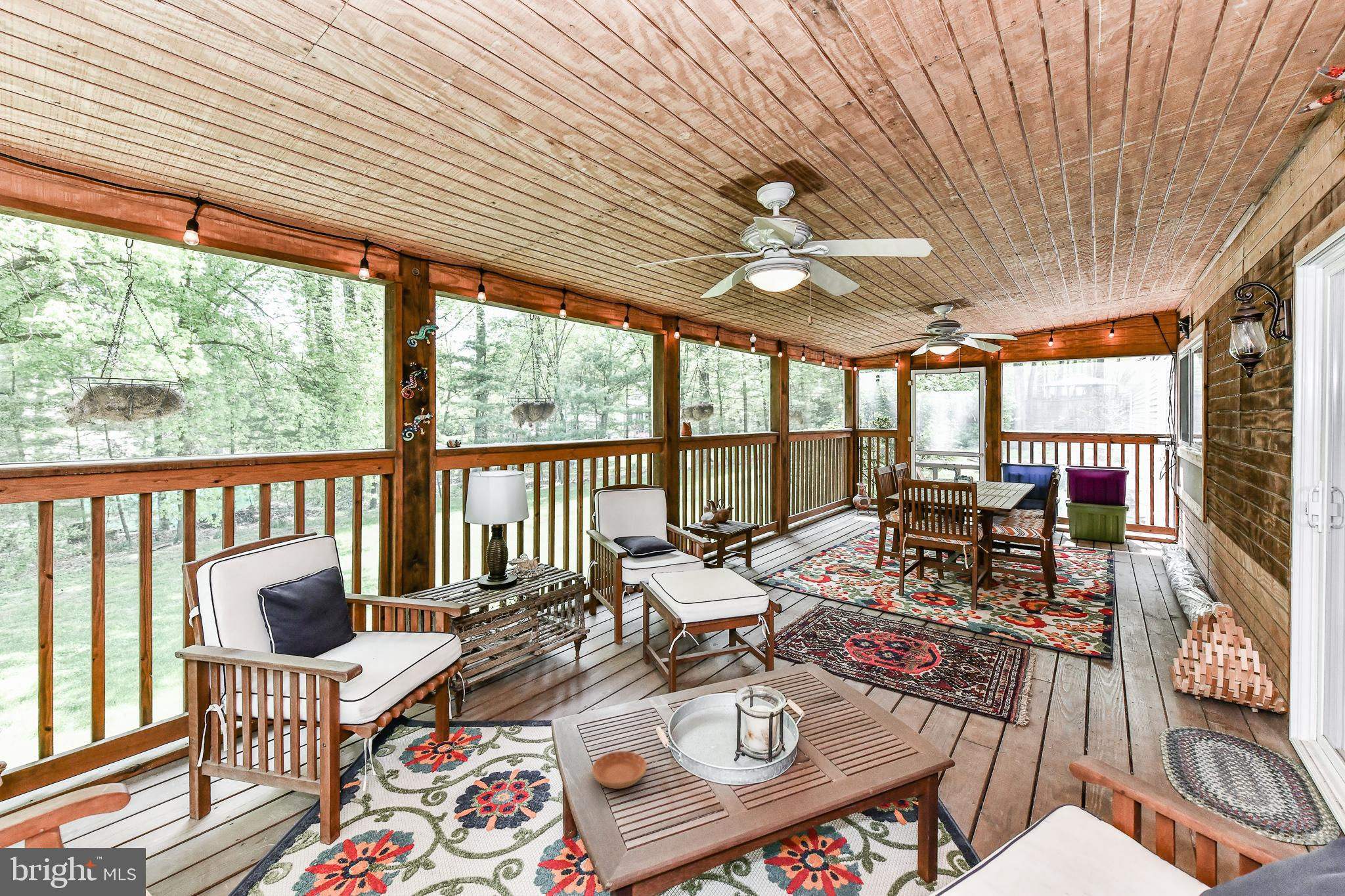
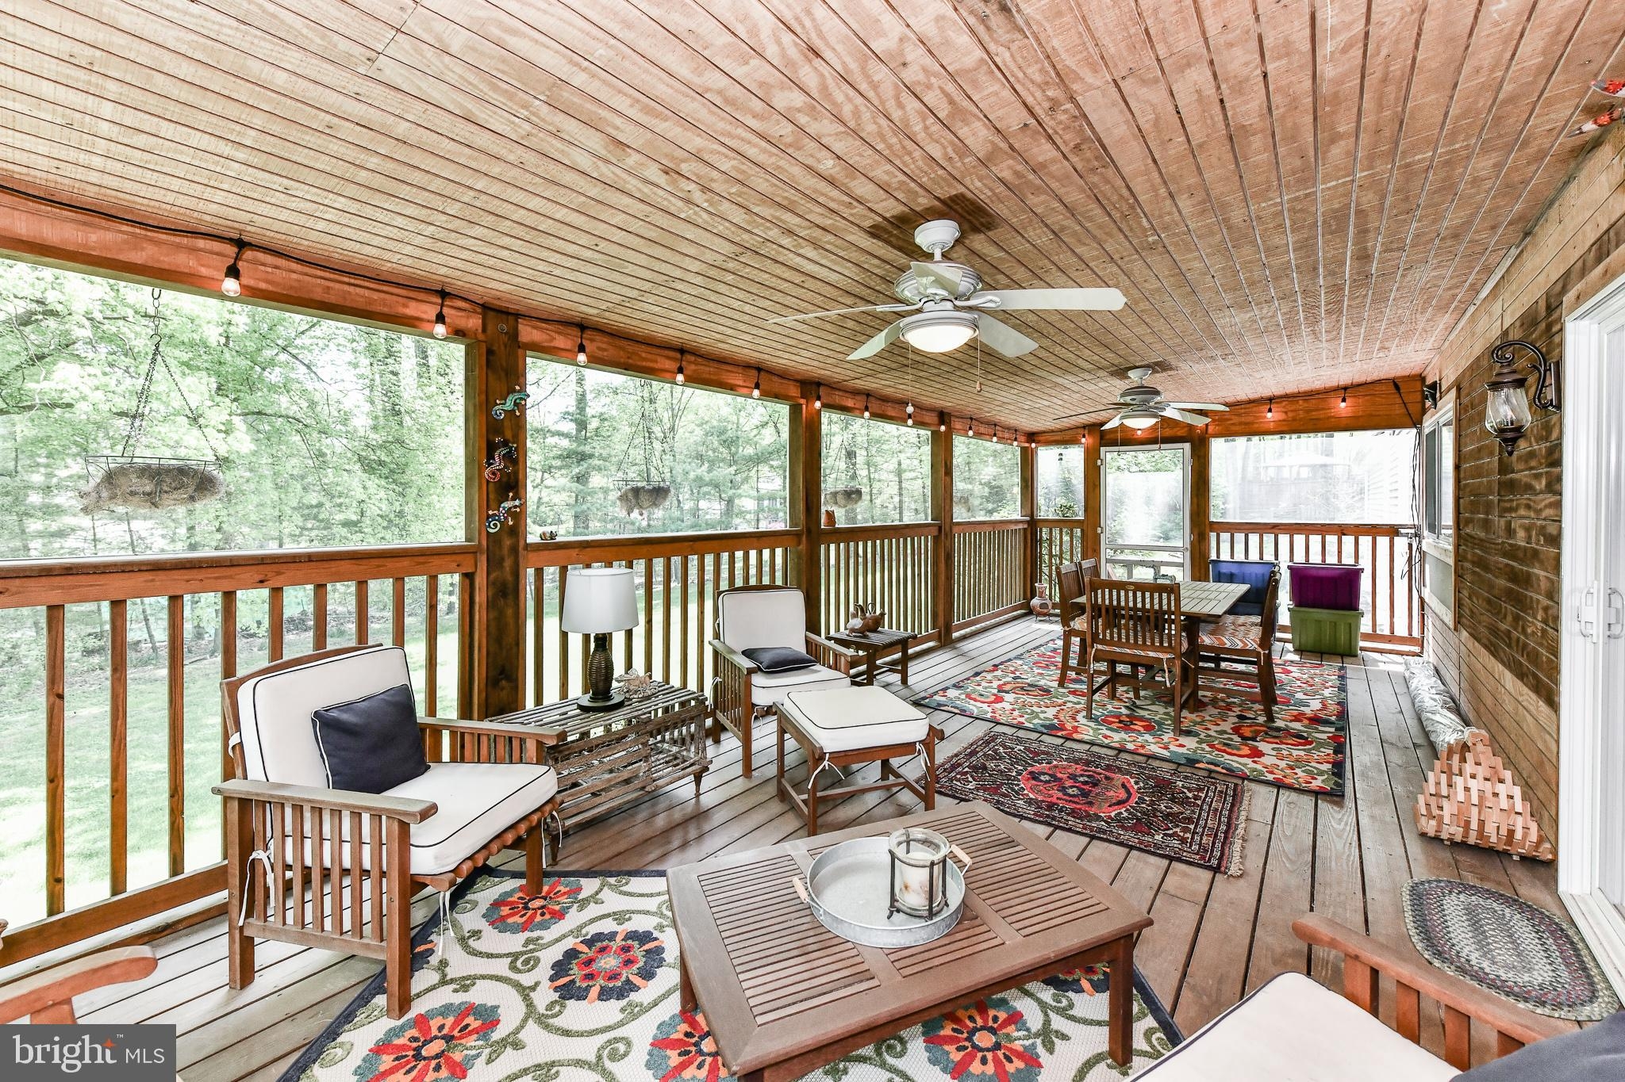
- saucer [592,750,648,790]
